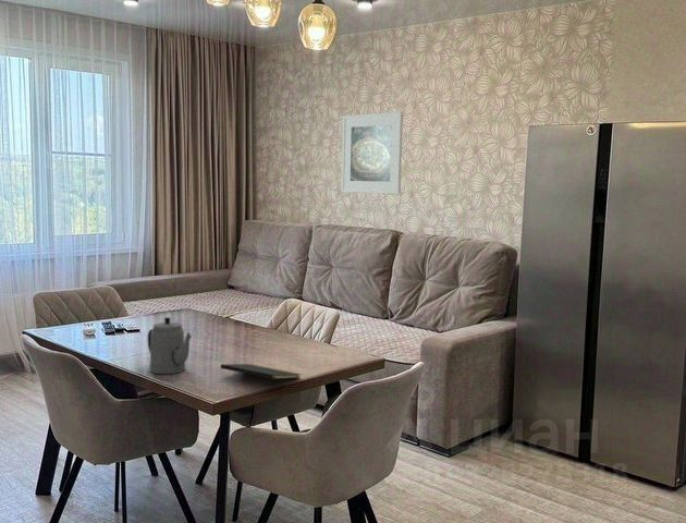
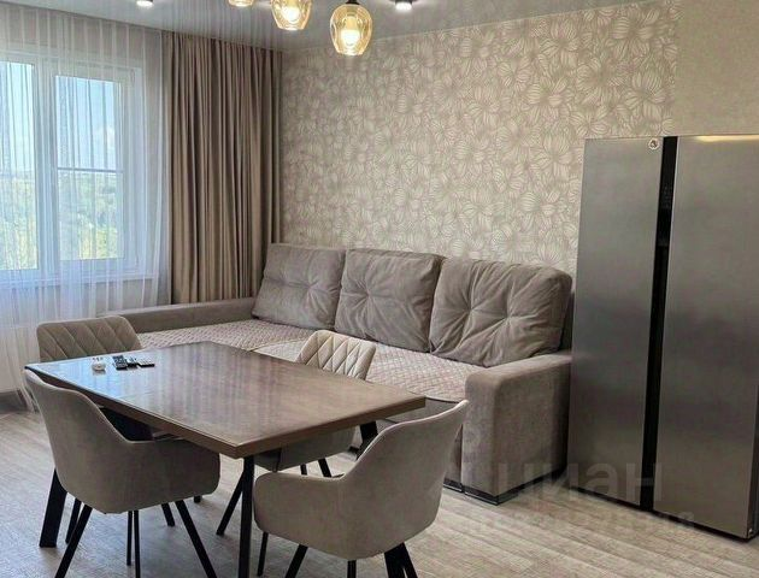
- teapot [147,316,193,375]
- notepad [220,363,302,390]
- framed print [340,110,404,195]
